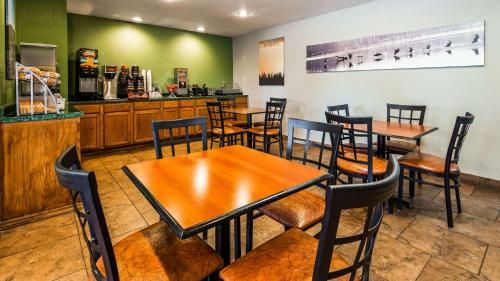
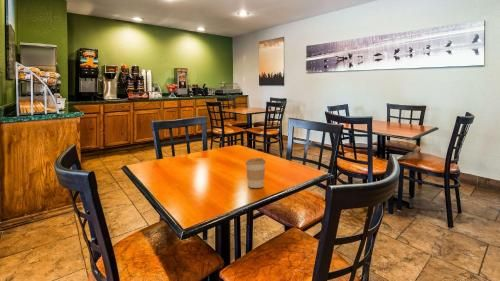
+ coffee cup [244,157,267,189]
